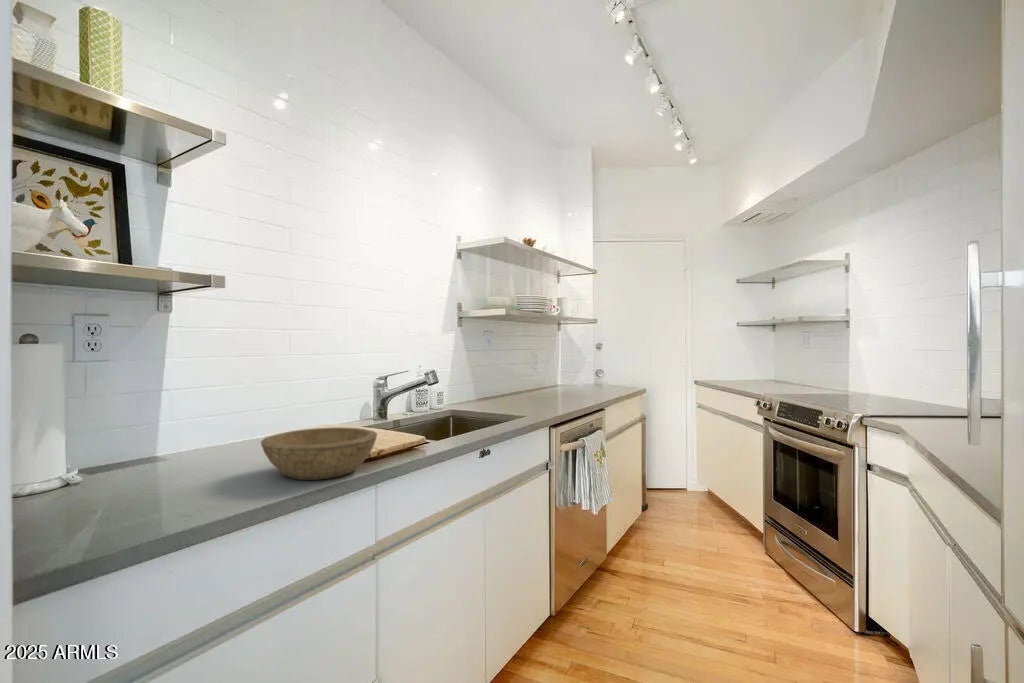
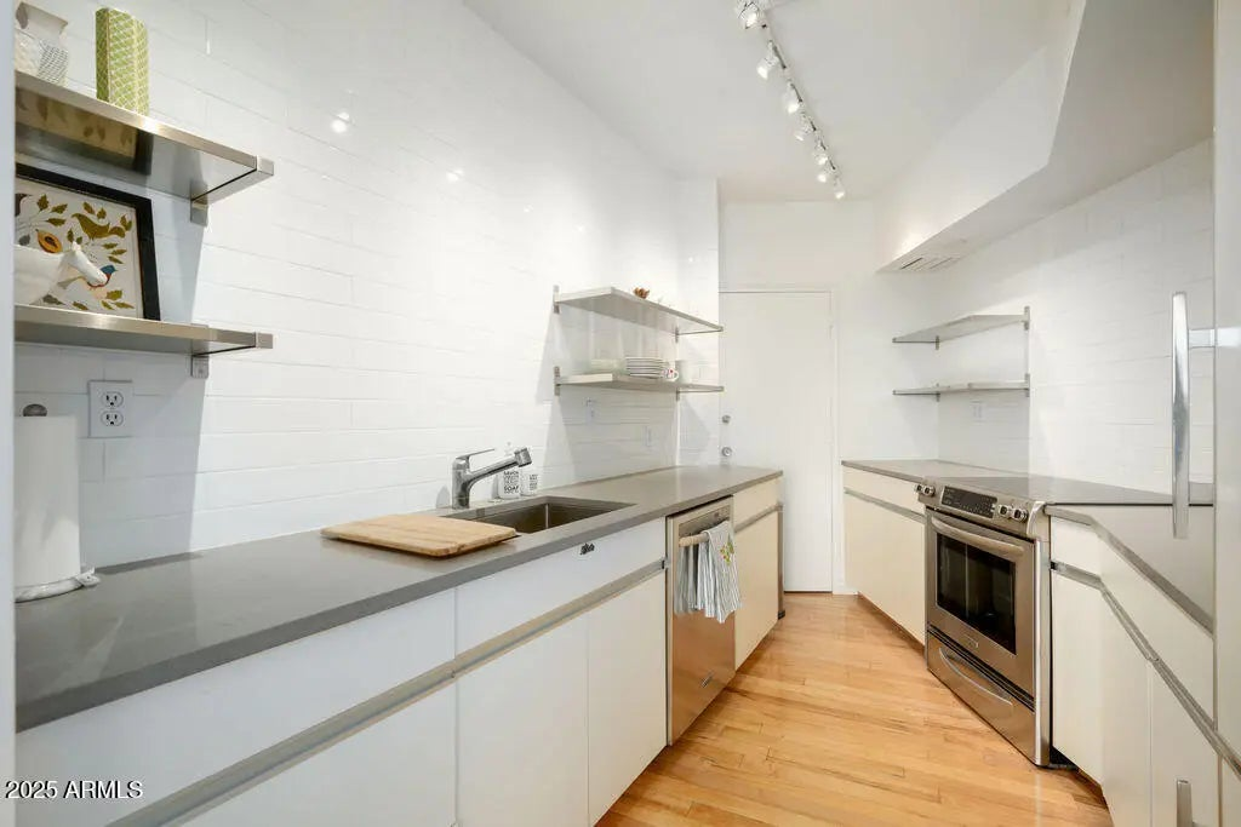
- bowl [260,427,378,481]
